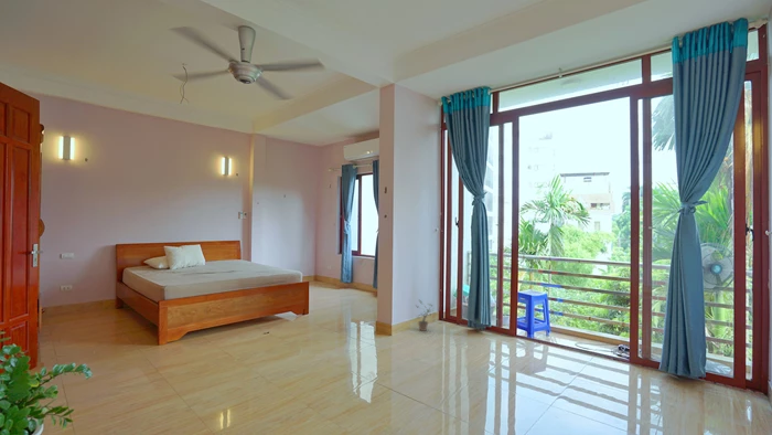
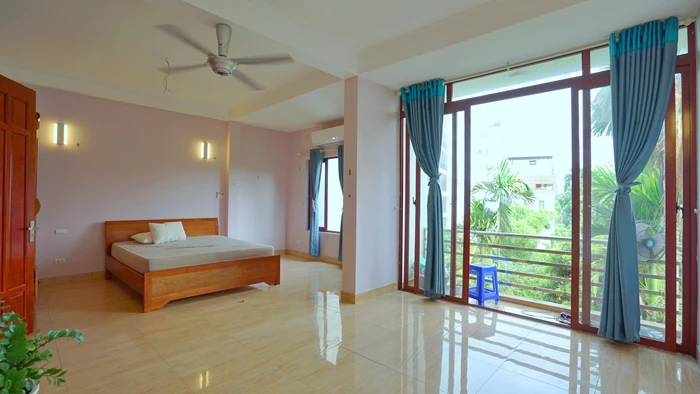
- potted plant [415,298,436,332]
